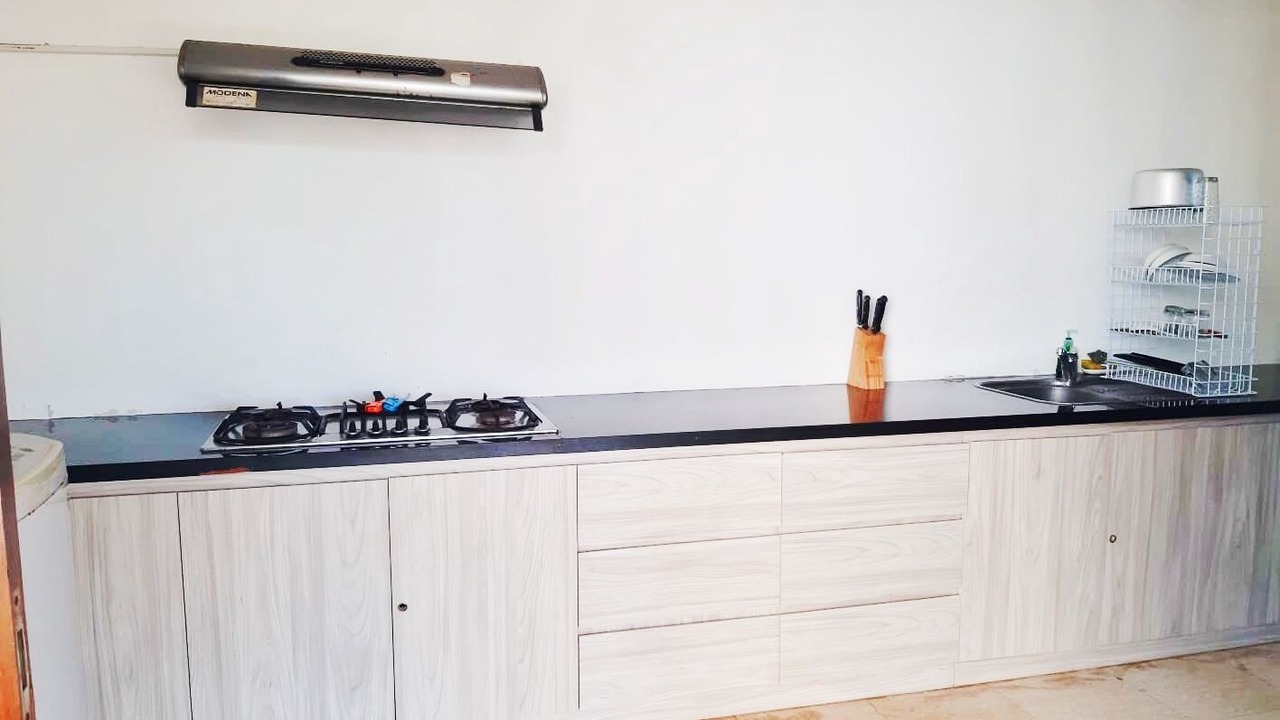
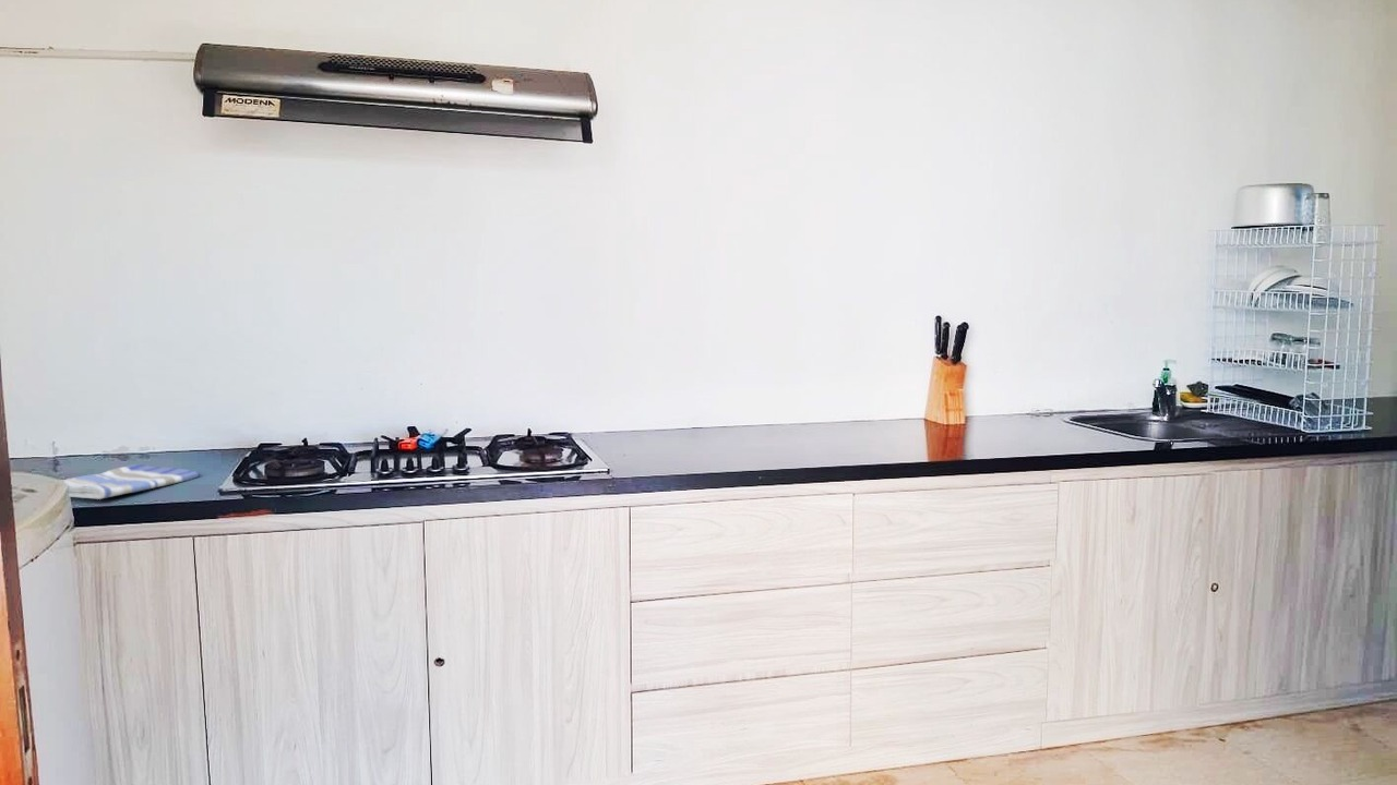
+ dish towel [61,463,202,500]
